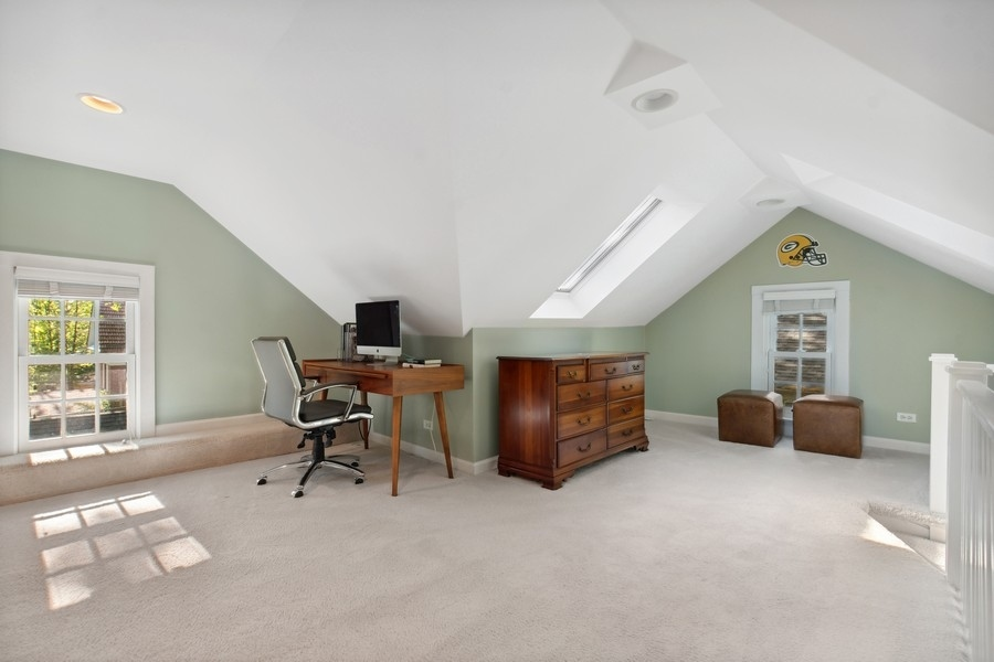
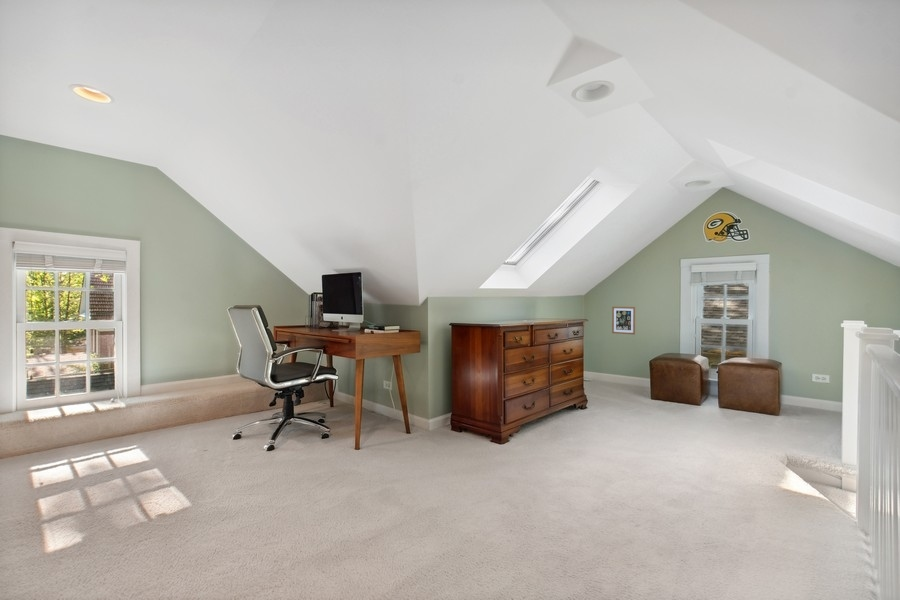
+ wall art [611,306,636,335]
